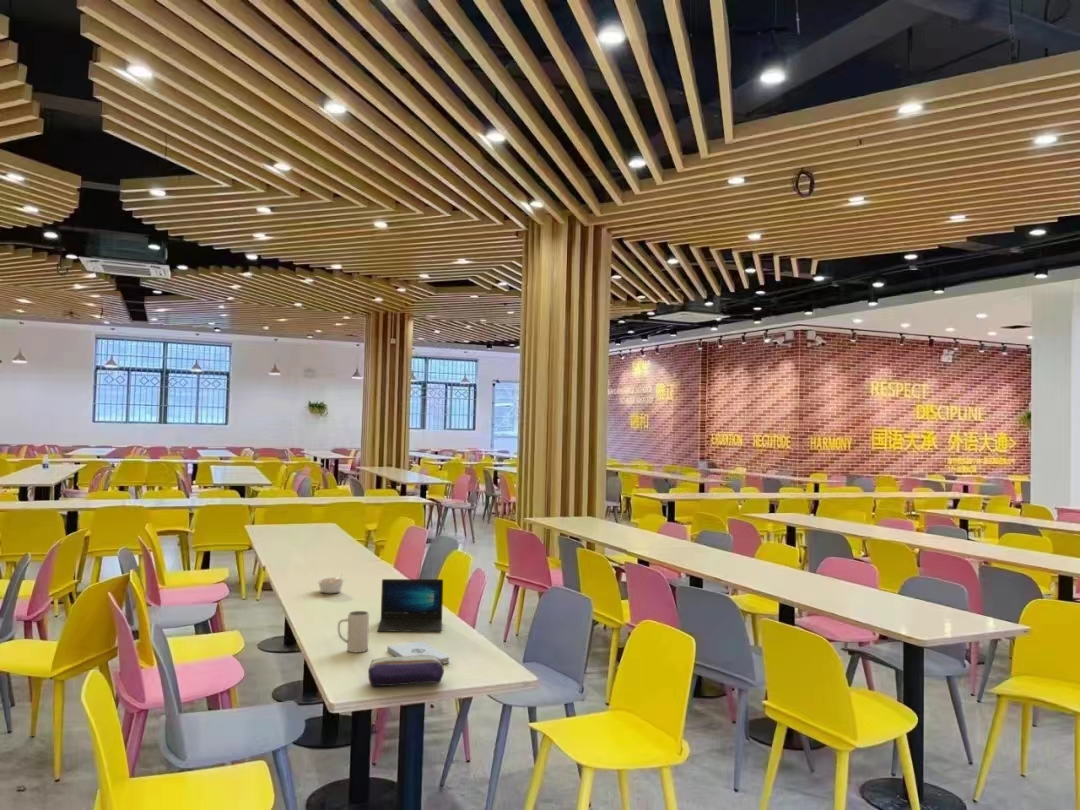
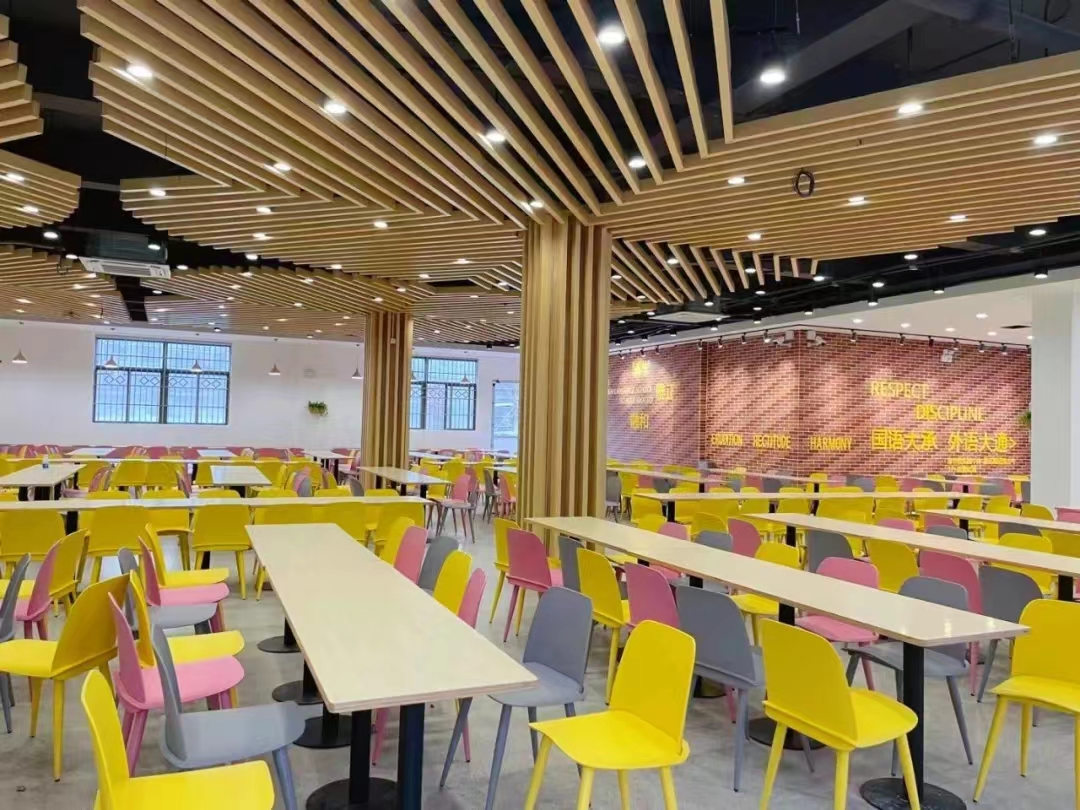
- pencil case [367,655,445,687]
- legume [316,573,346,594]
- notepad [386,640,451,665]
- mug [337,610,370,653]
- laptop [376,578,444,633]
